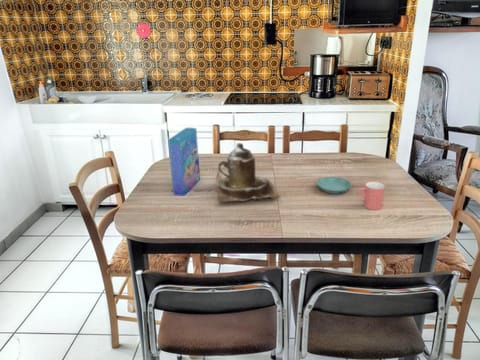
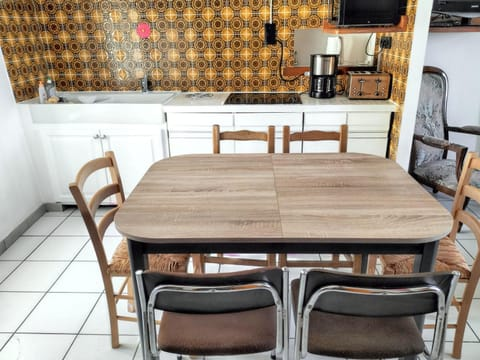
- cereal box [167,127,201,197]
- saucer [316,176,352,195]
- cup [356,181,385,211]
- teapot [215,142,281,203]
